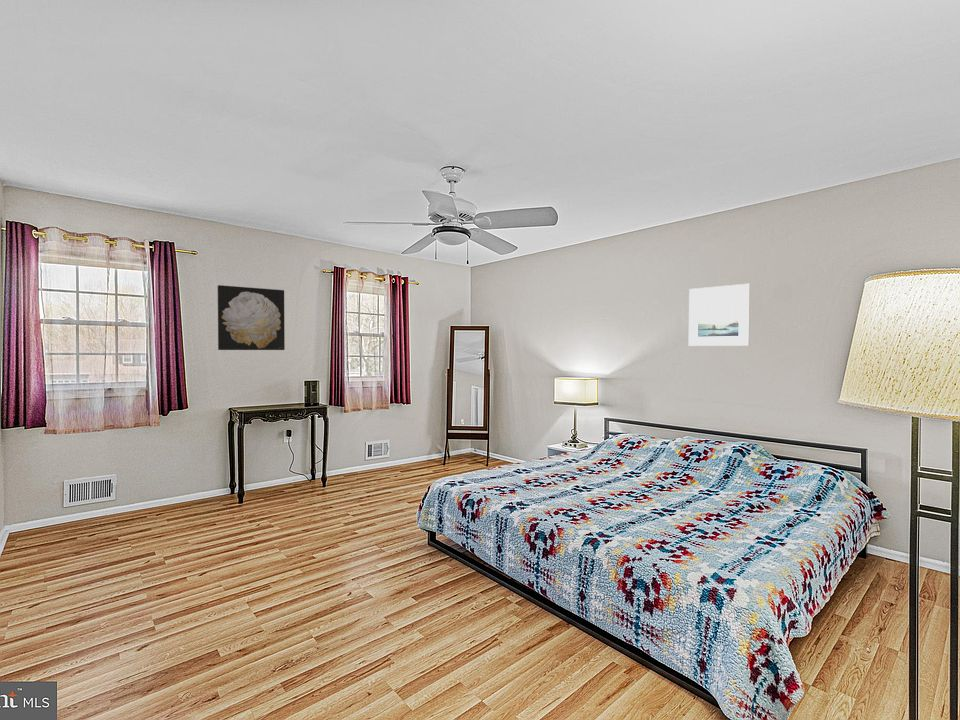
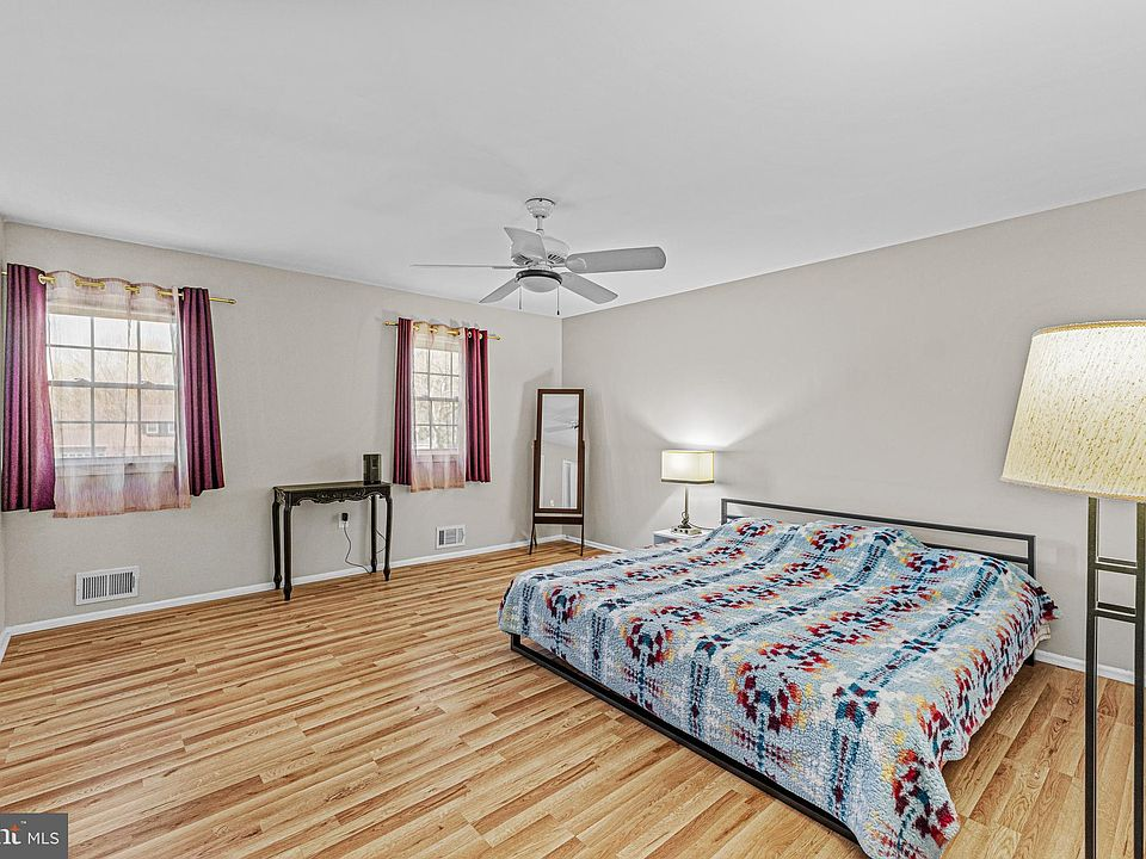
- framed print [688,283,751,347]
- wall art [217,284,286,351]
